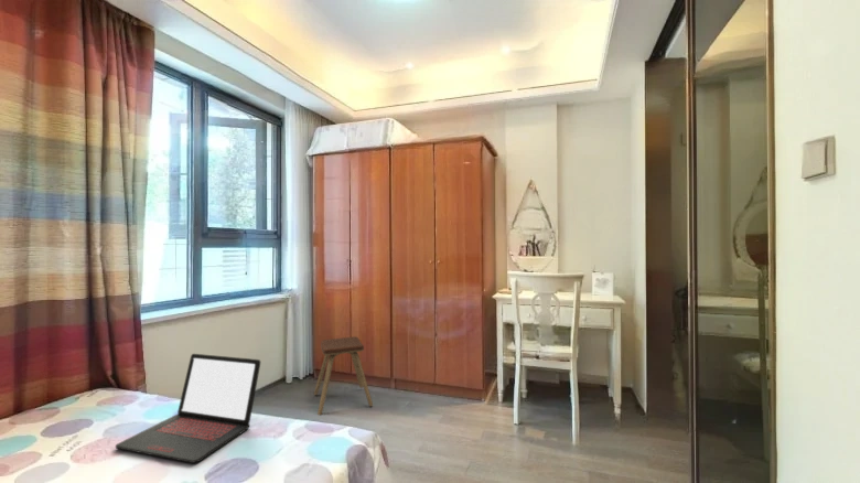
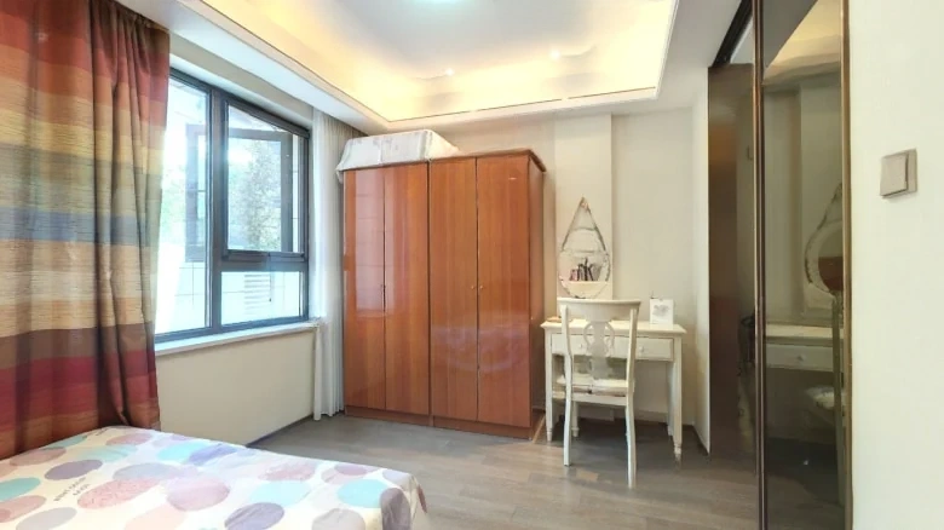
- music stool [313,335,374,416]
- laptop [115,353,261,464]
